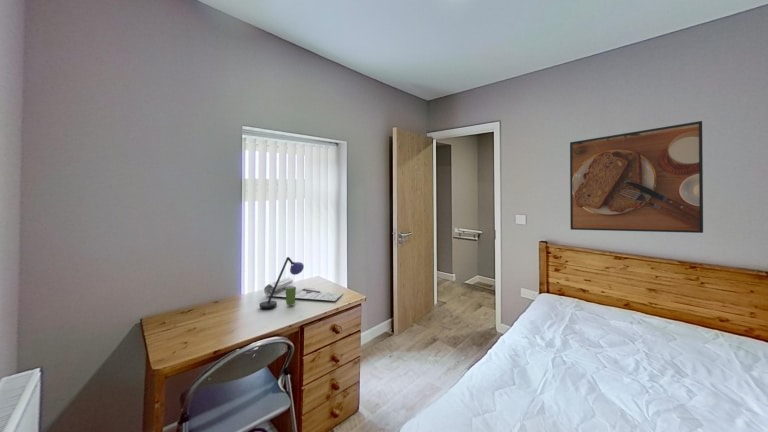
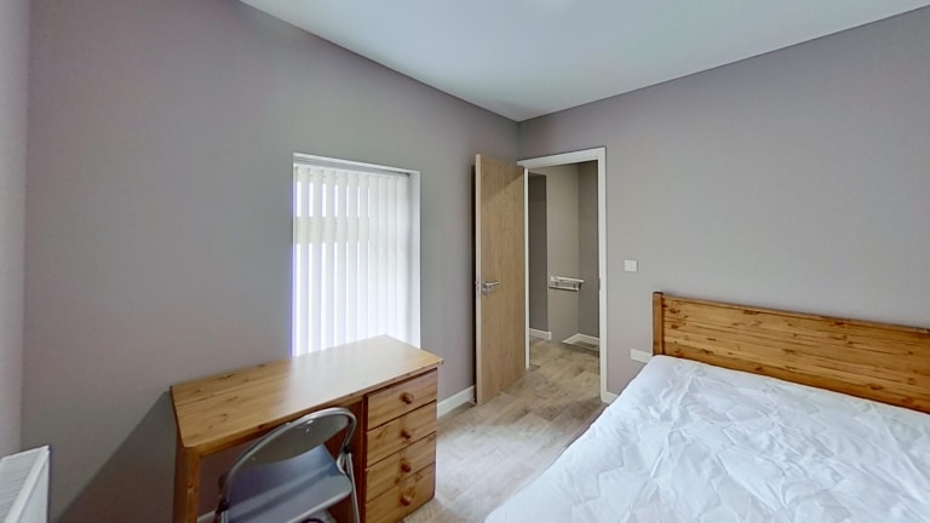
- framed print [569,120,704,234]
- desk lamp [258,256,344,309]
